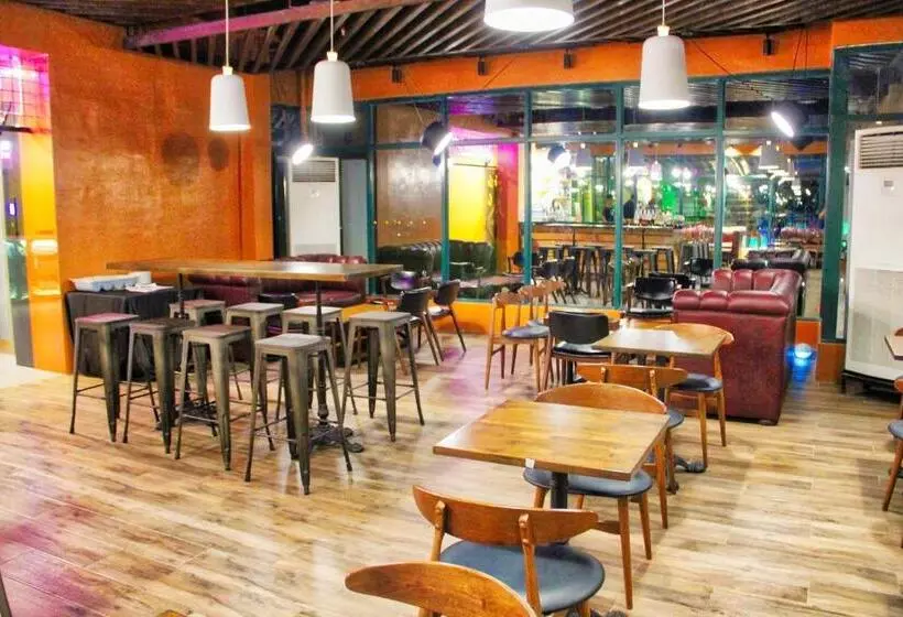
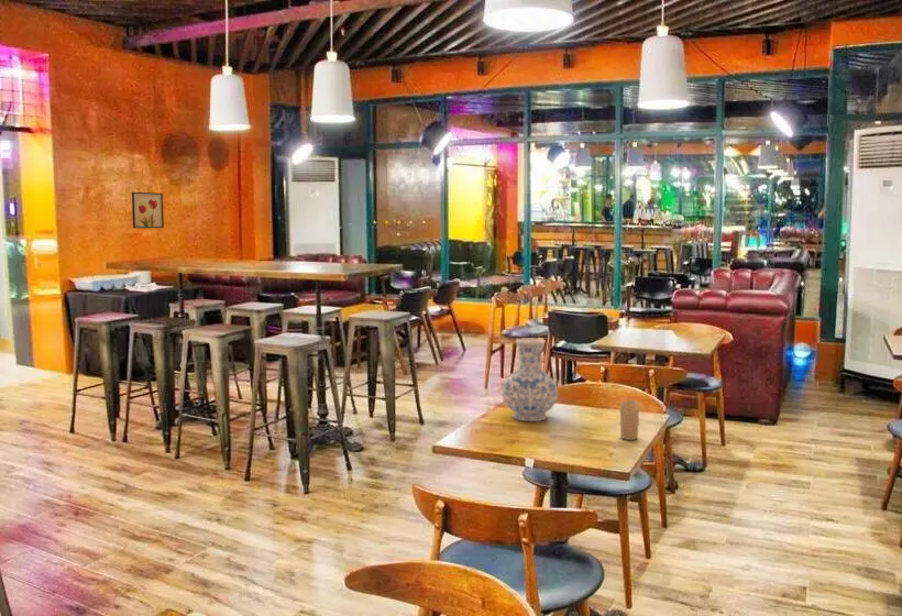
+ wall art [131,191,165,229]
+ candle [618,399,640,441]
+ vase [501,338,559,422]
